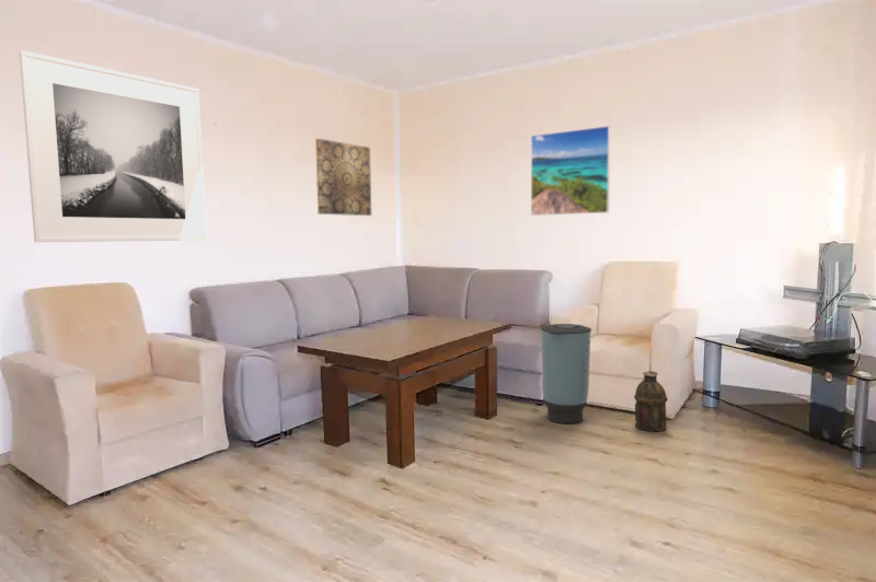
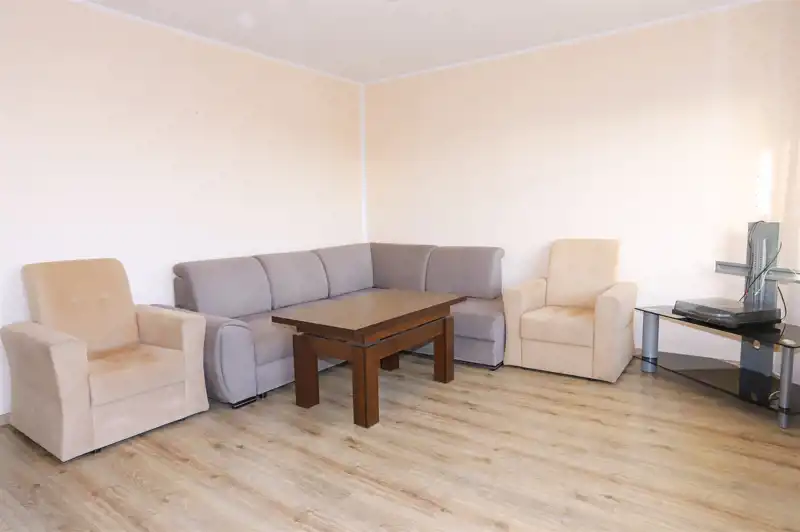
- trash can [540,323,592,424]
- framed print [530,125,611,217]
- wall art [314,138,372,217]
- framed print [19,49,207,243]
- lantern [633,370,669,433]
